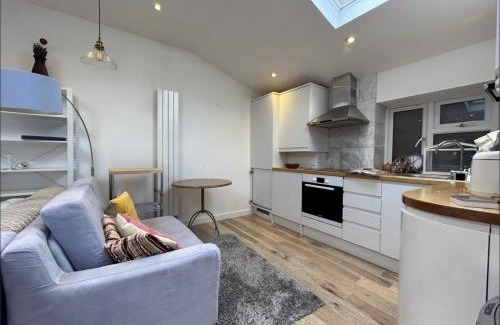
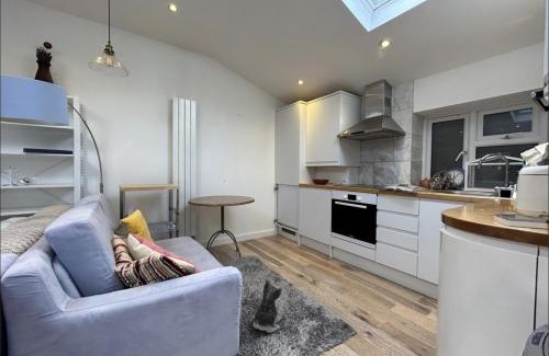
+ plush toy [253,279,283,334]
